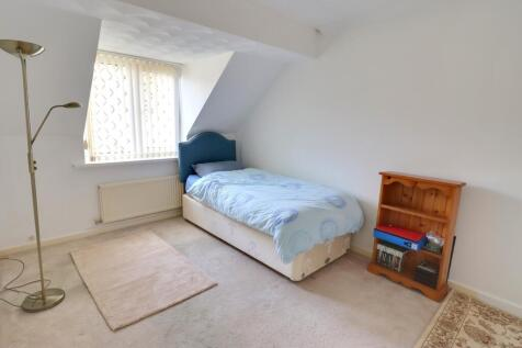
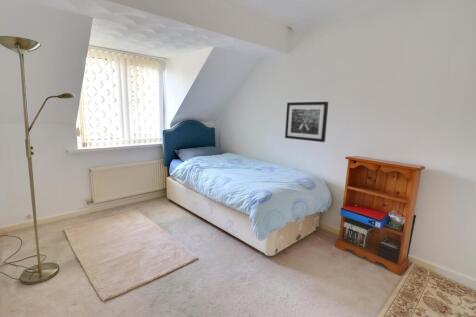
+ wall art [284,101,329,143]
